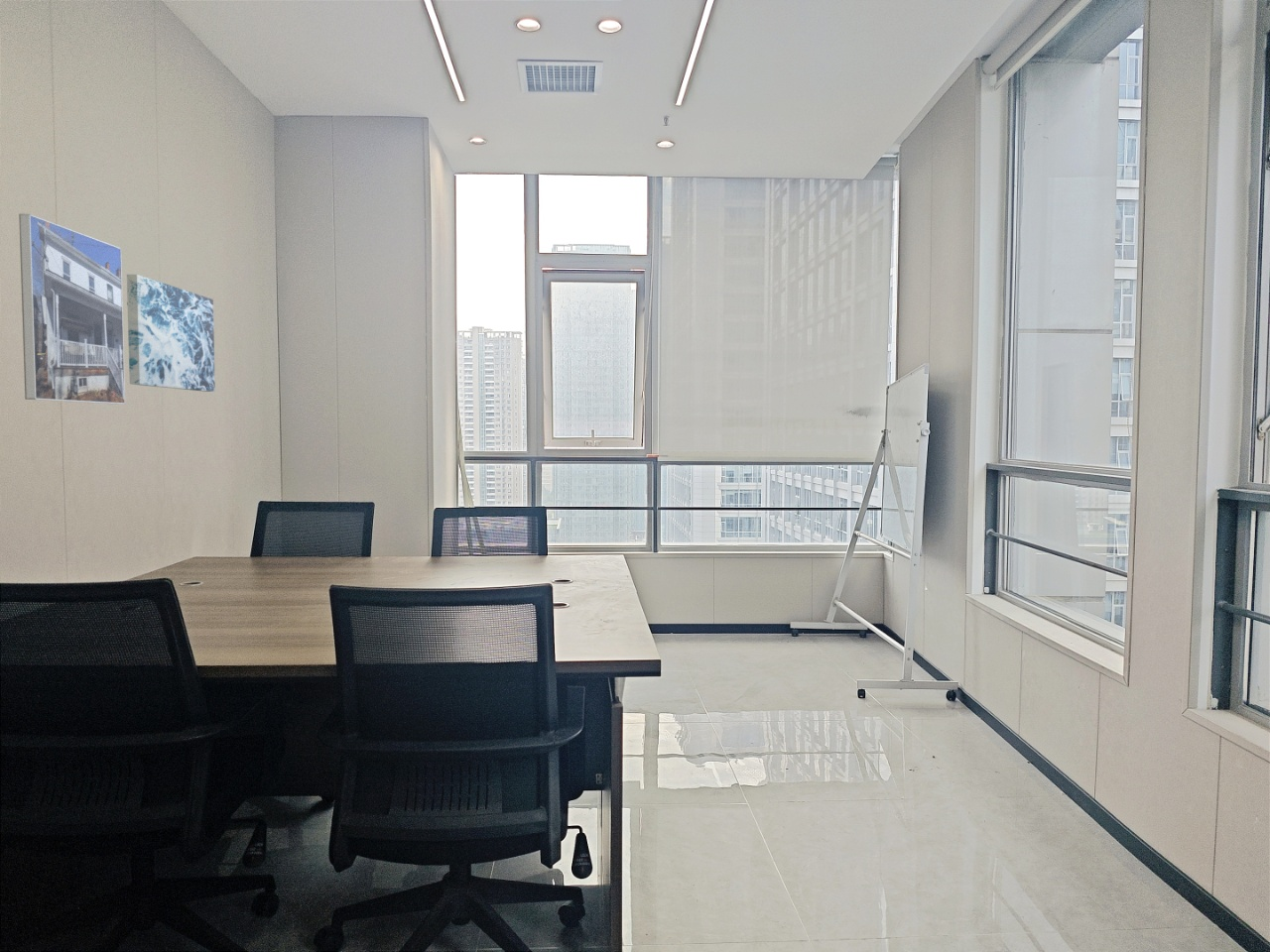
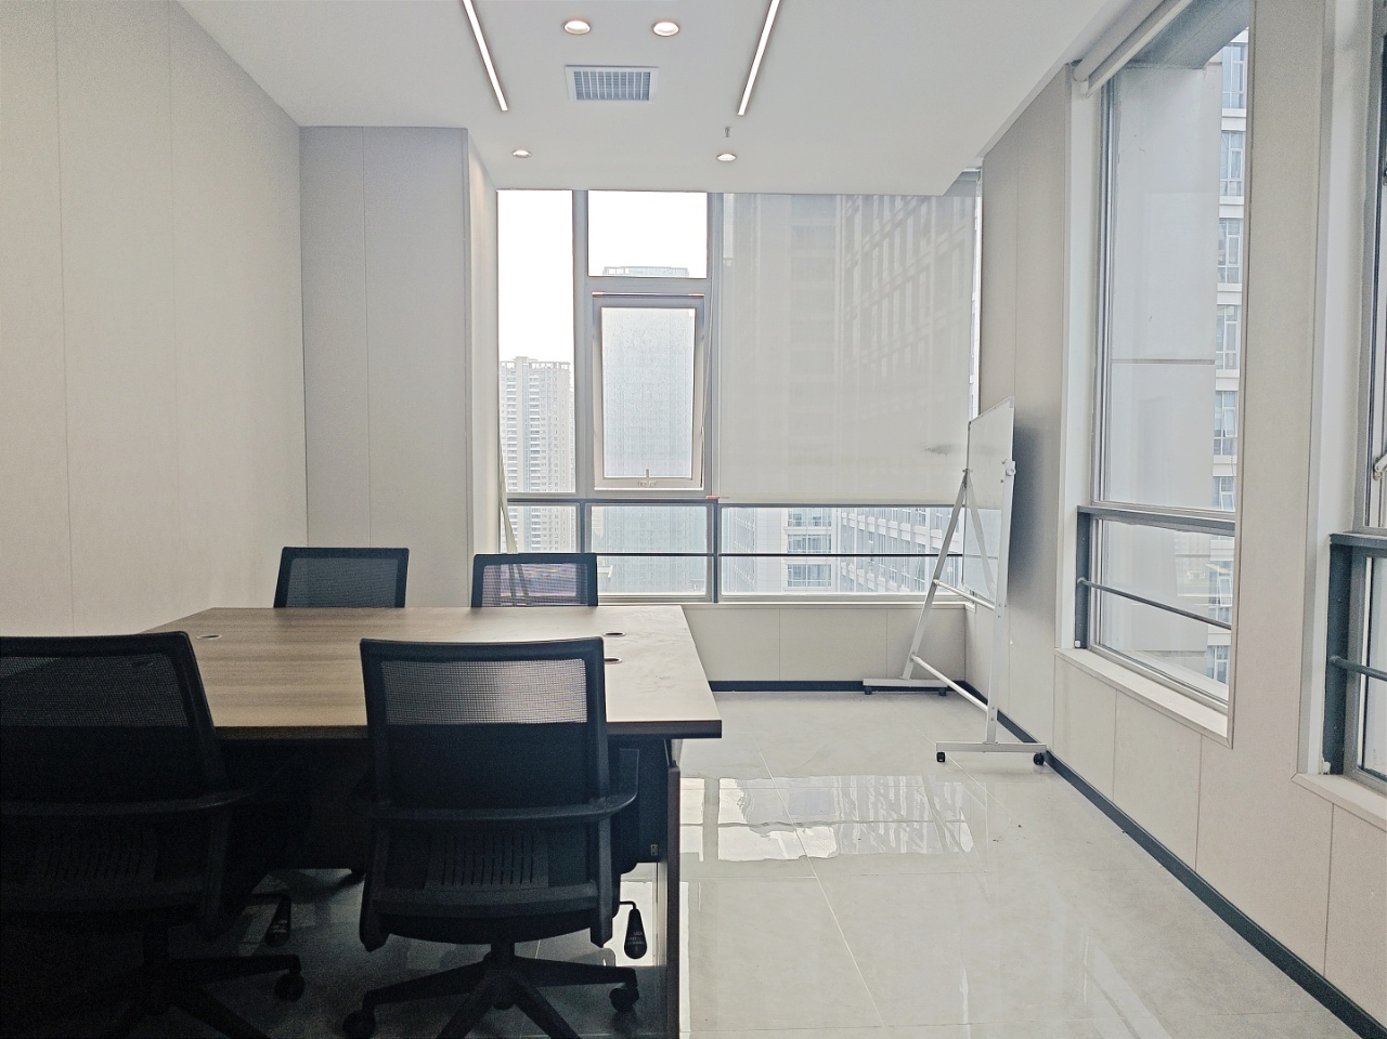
- wall art [126,274,216,393]
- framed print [18,213,126,406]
